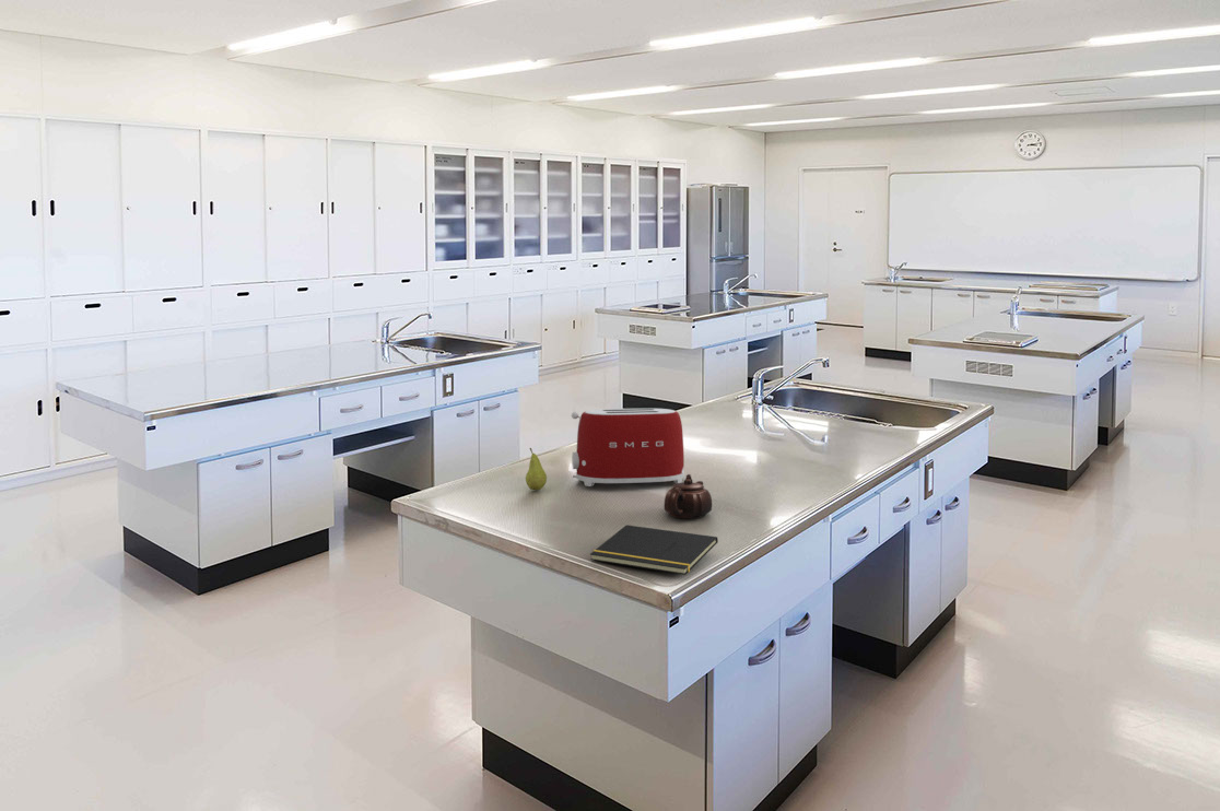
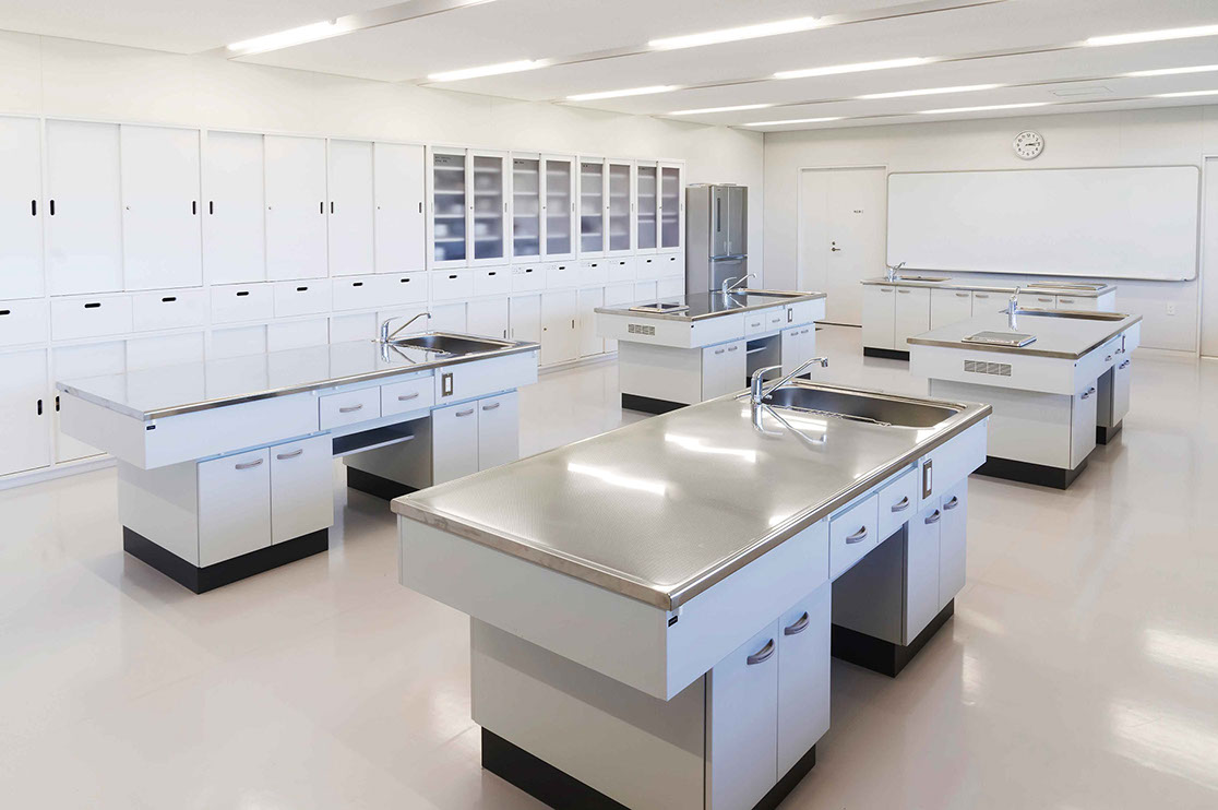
- toaster [571,408,685,487]
- fruit [525,447,548,491]
- notepad [589,524,719,576]
- teapot [664,473,713,519]
